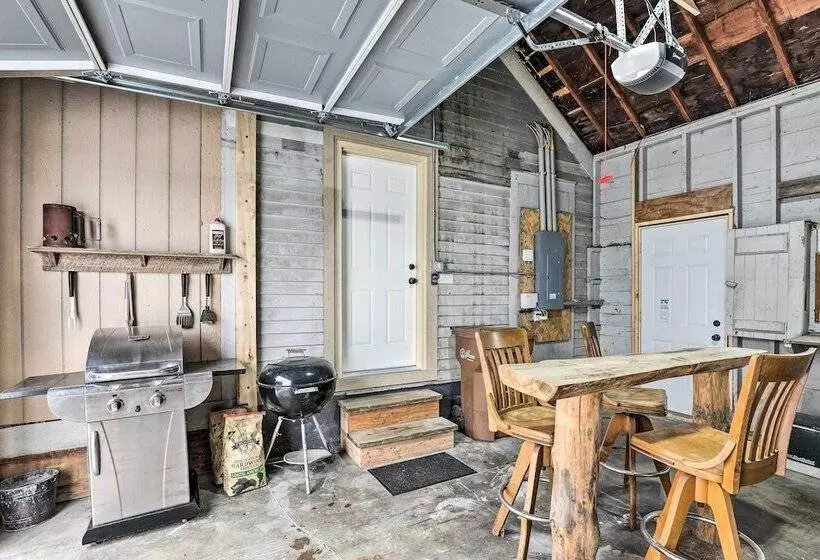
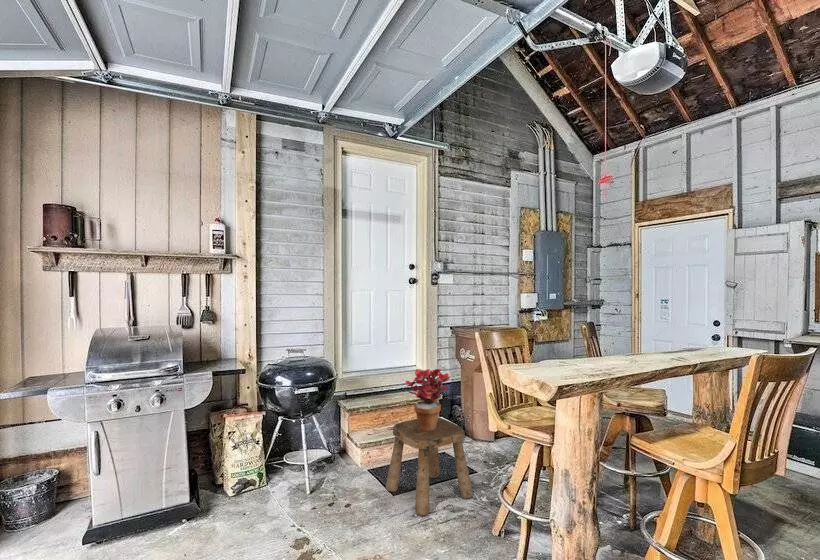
+ stool [385,417,474,516]
+ potted plant [404,368,451,432]
